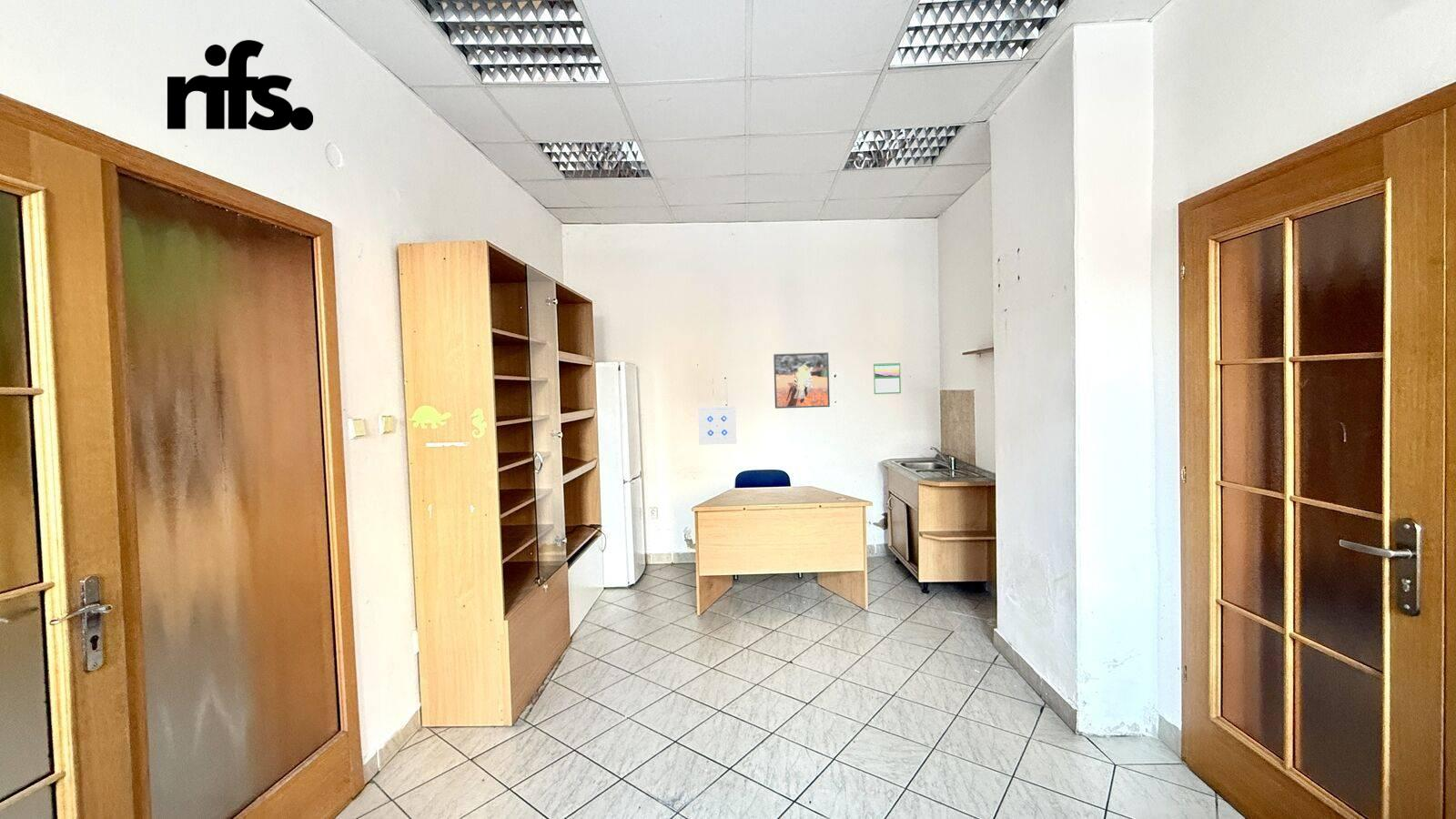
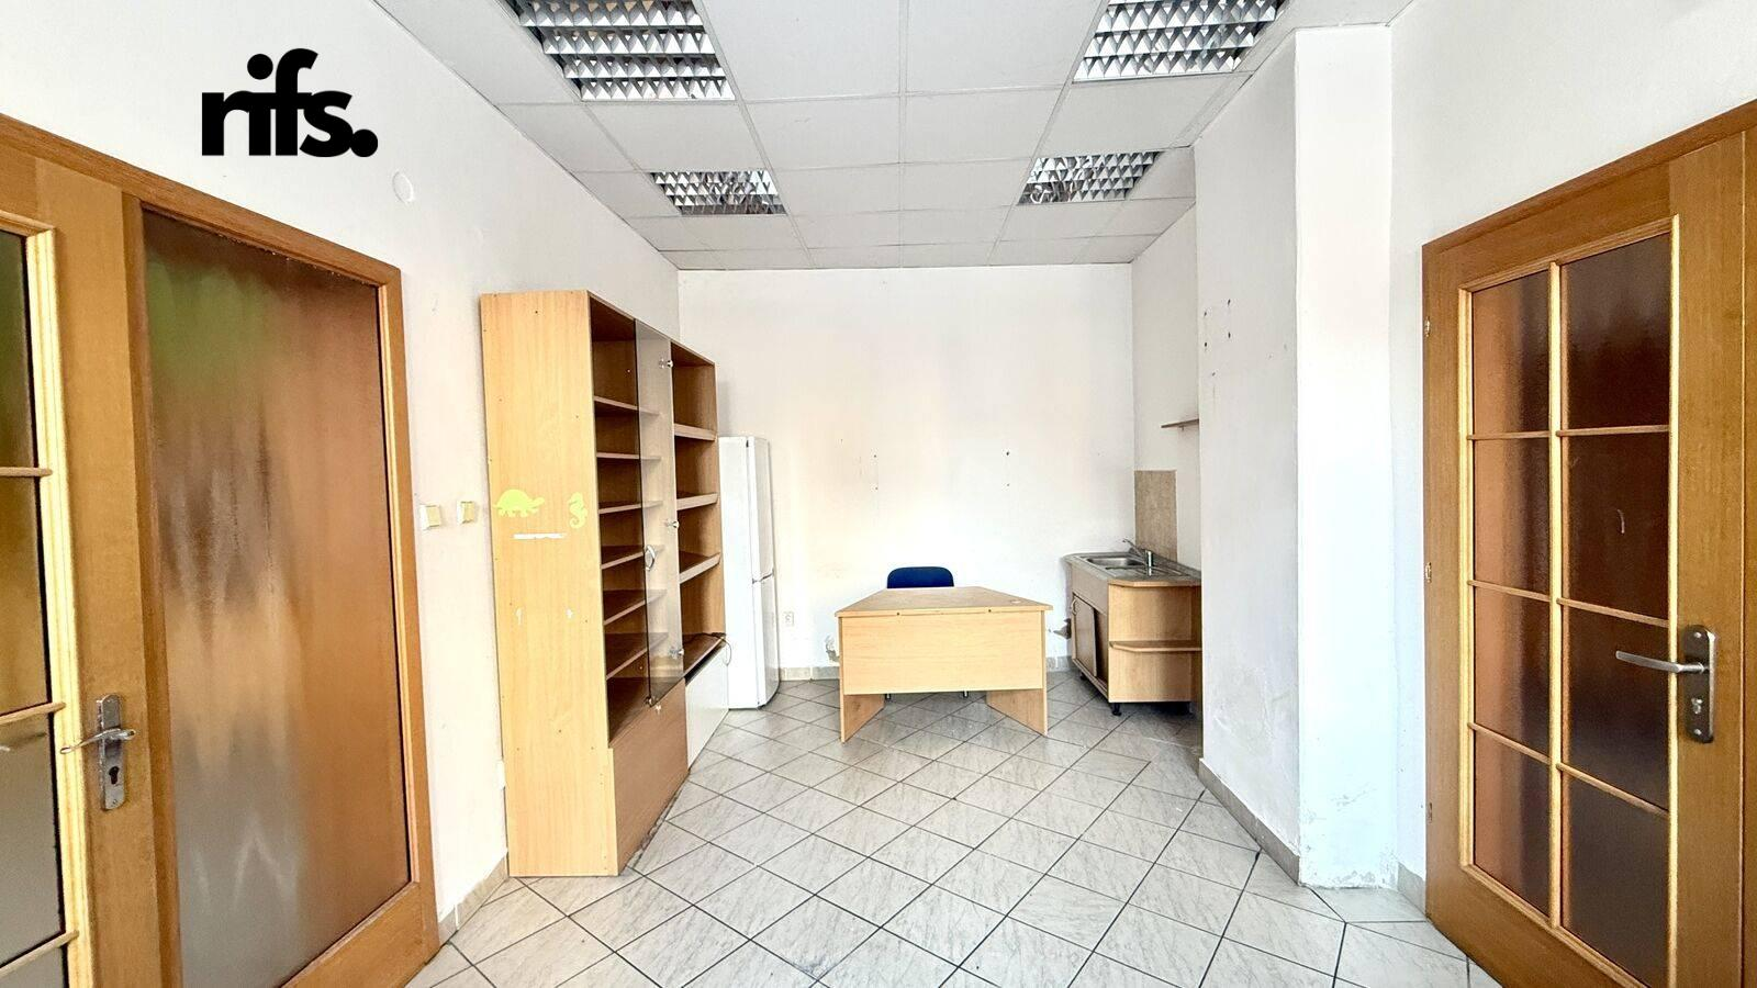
- calendar [873,361,902,395]
- wall art [697,405,738,446]
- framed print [773,351,831,410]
